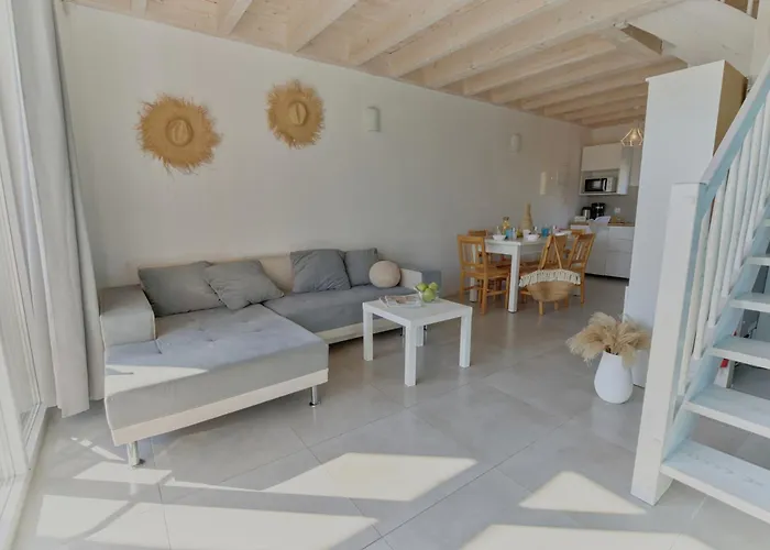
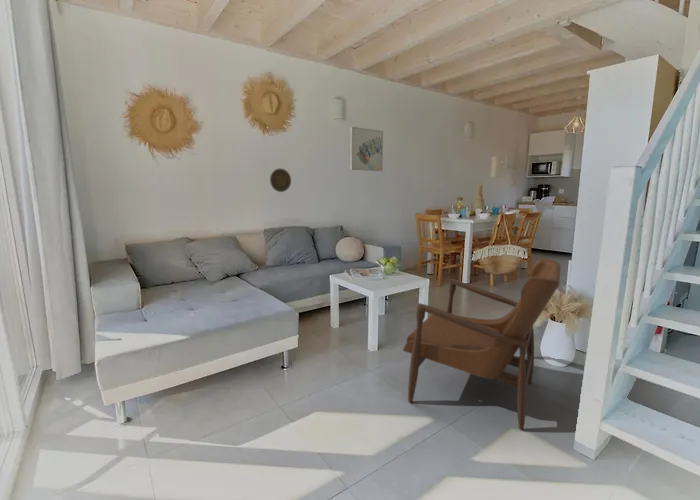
+ wall art [349,126,384,172]
+ decorative plate [269,167,292,193]
+ armchair [402,258,562,431]
